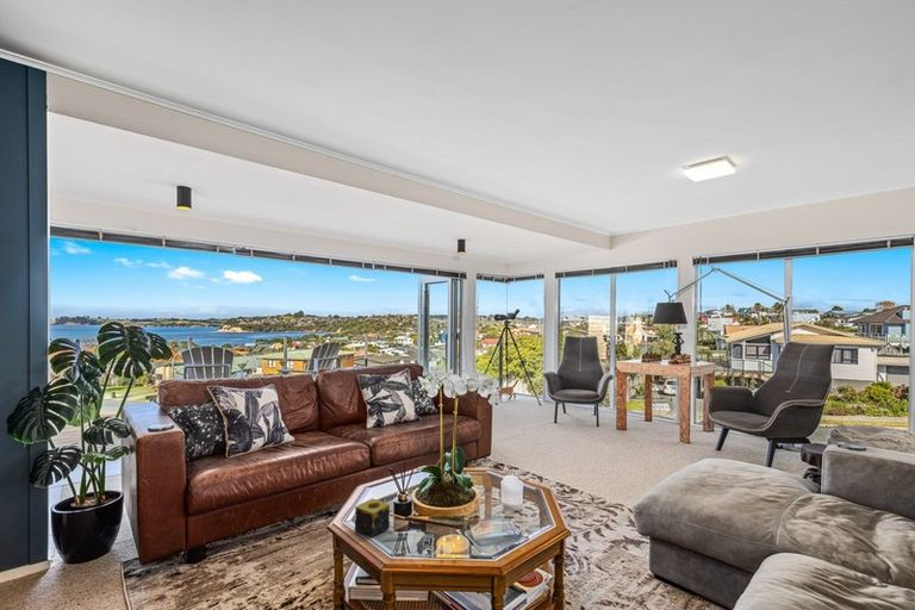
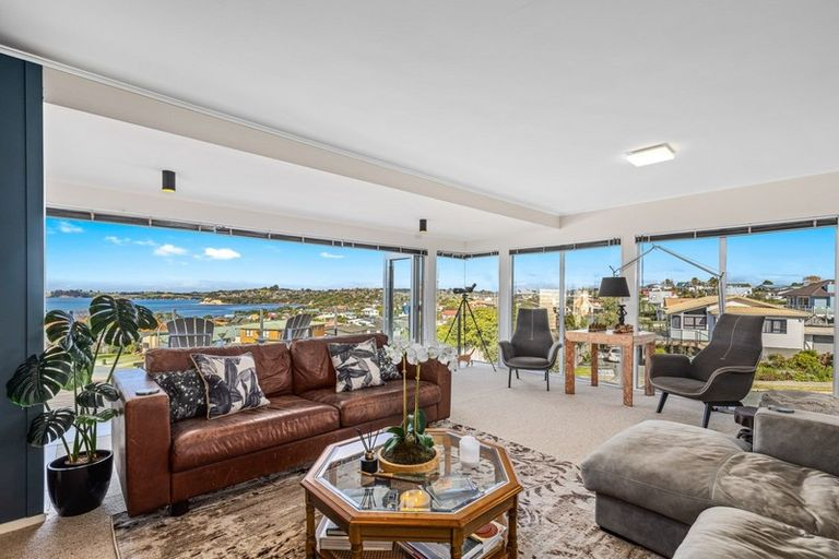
- candle [354,497,391,539]
